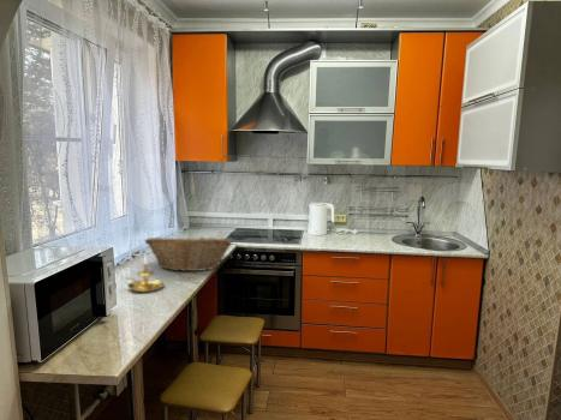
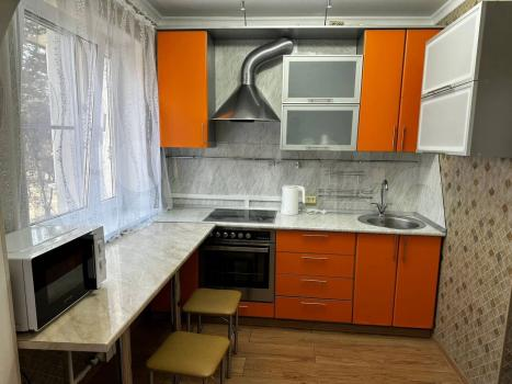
- candle holder [121,254,165,293]
- fruit basket [143,235,233,272]
